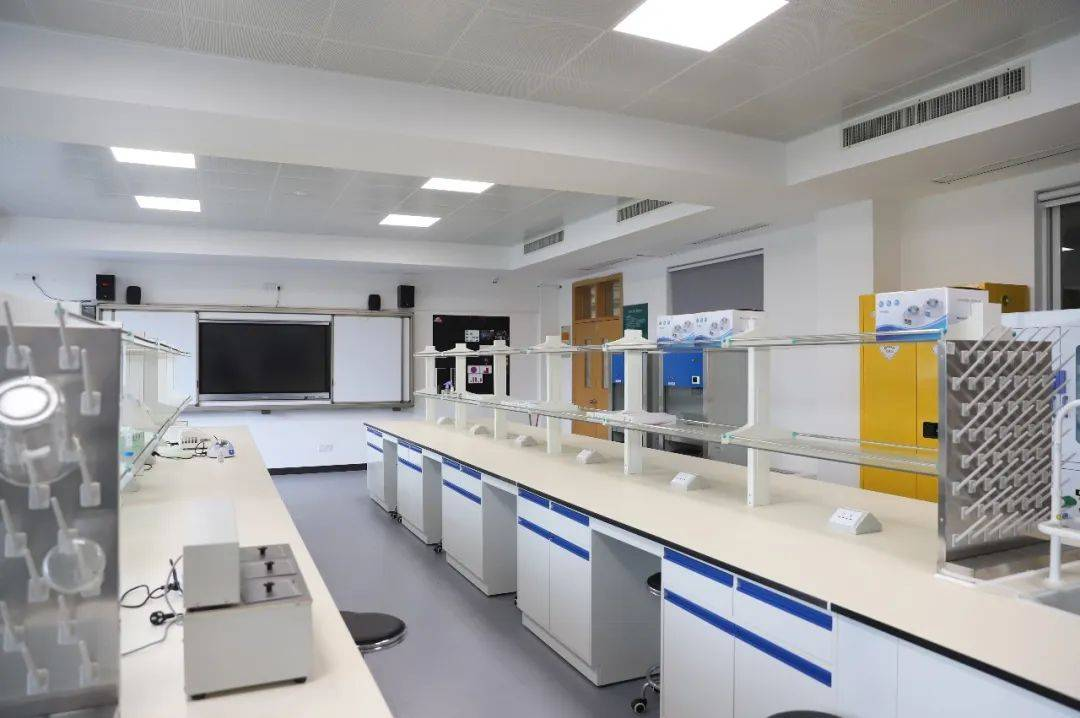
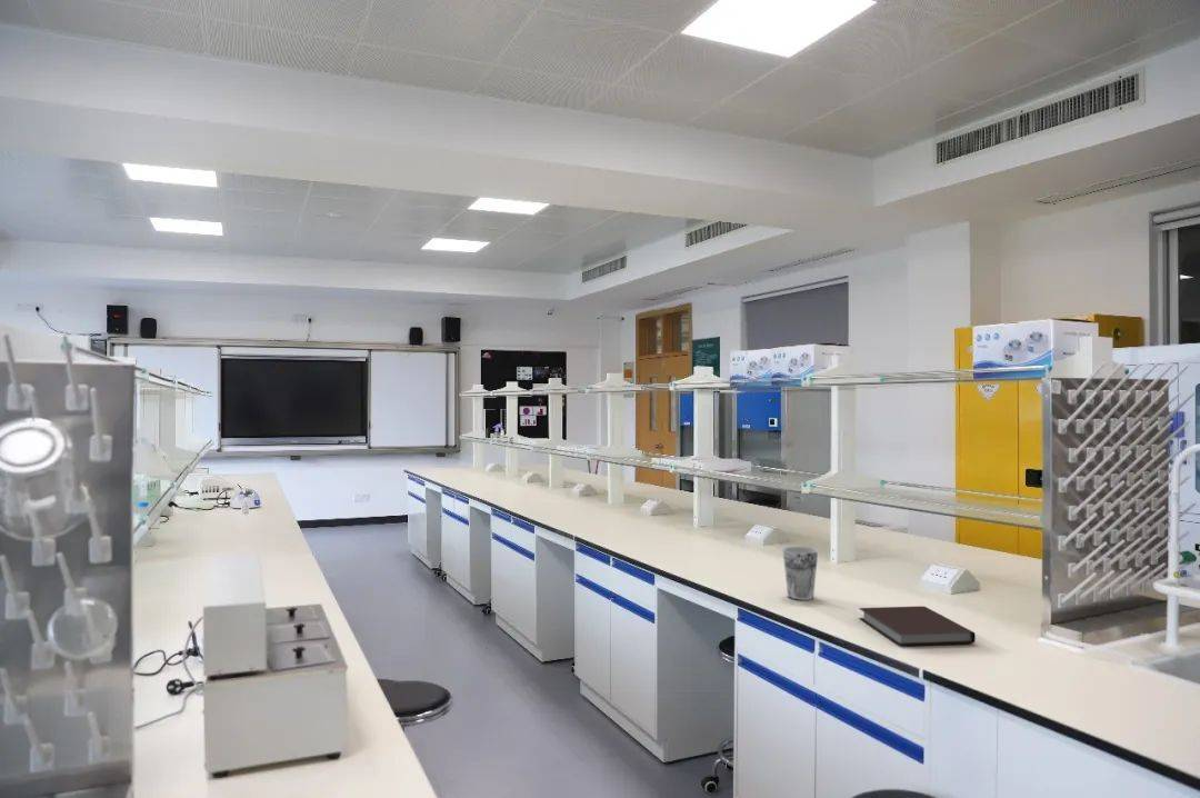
+ notebook [858,605,977,647]
+ cup [781,546,819,601]
